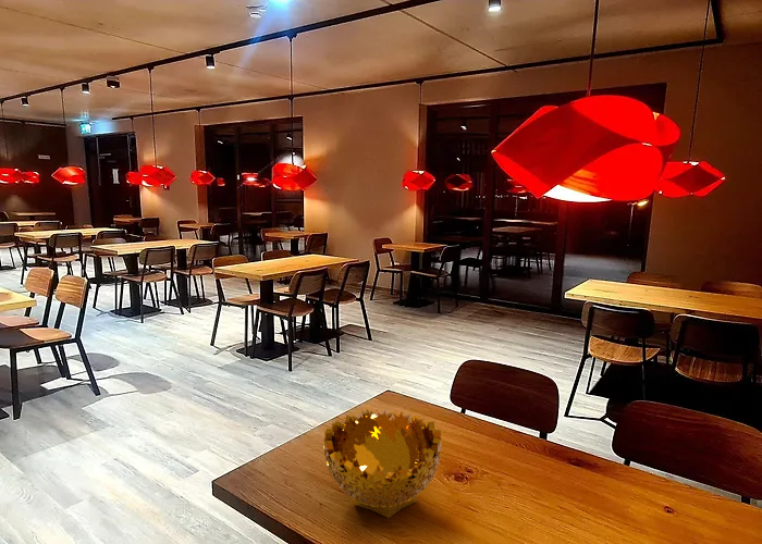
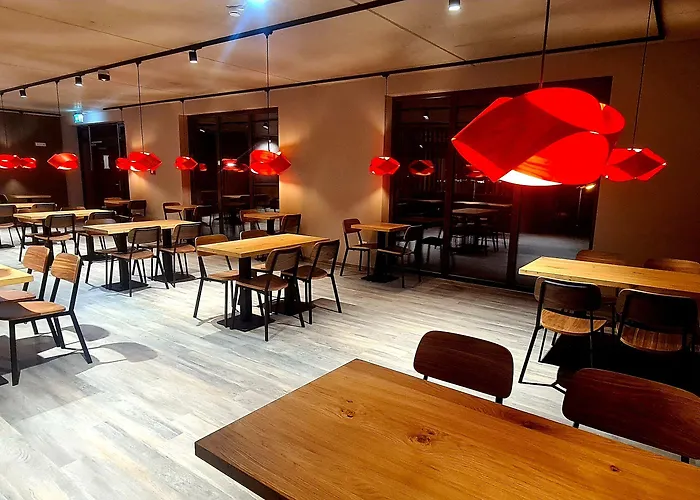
- decorative bowl [322,408,443,519]
